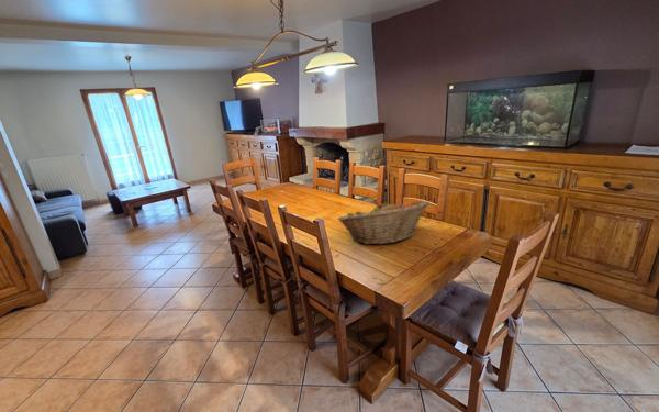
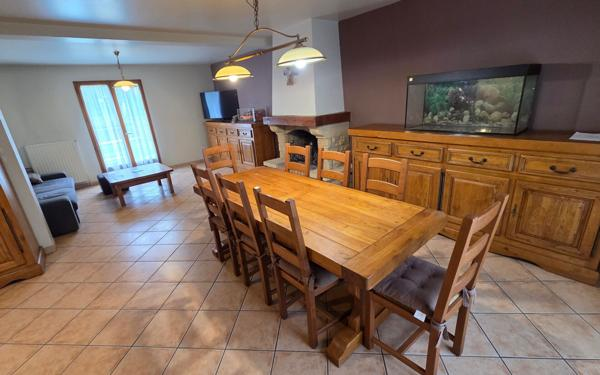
- fruit basket [337,199,431,245]
